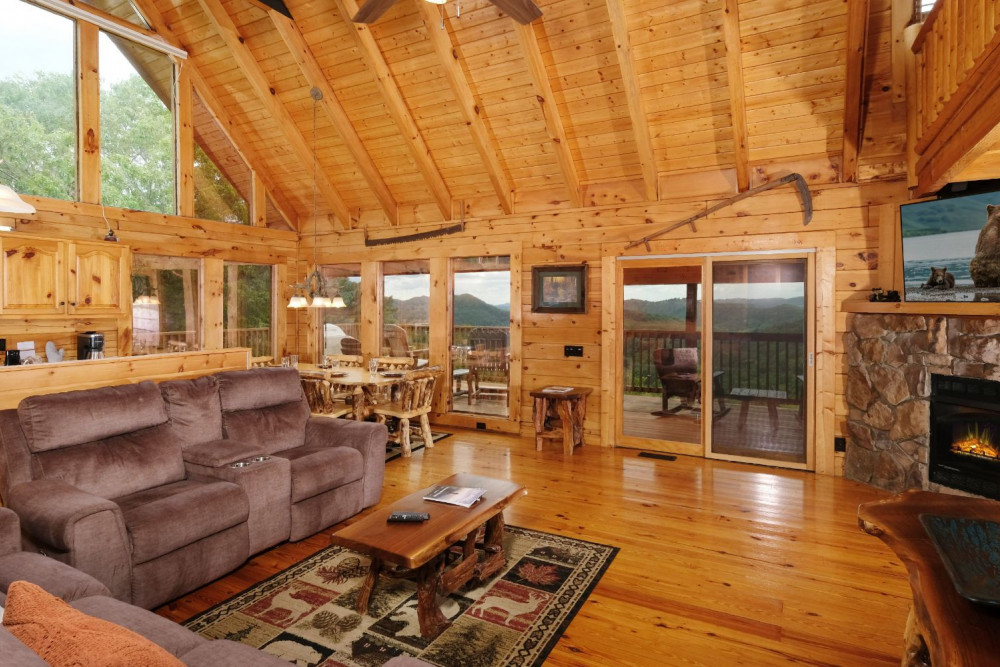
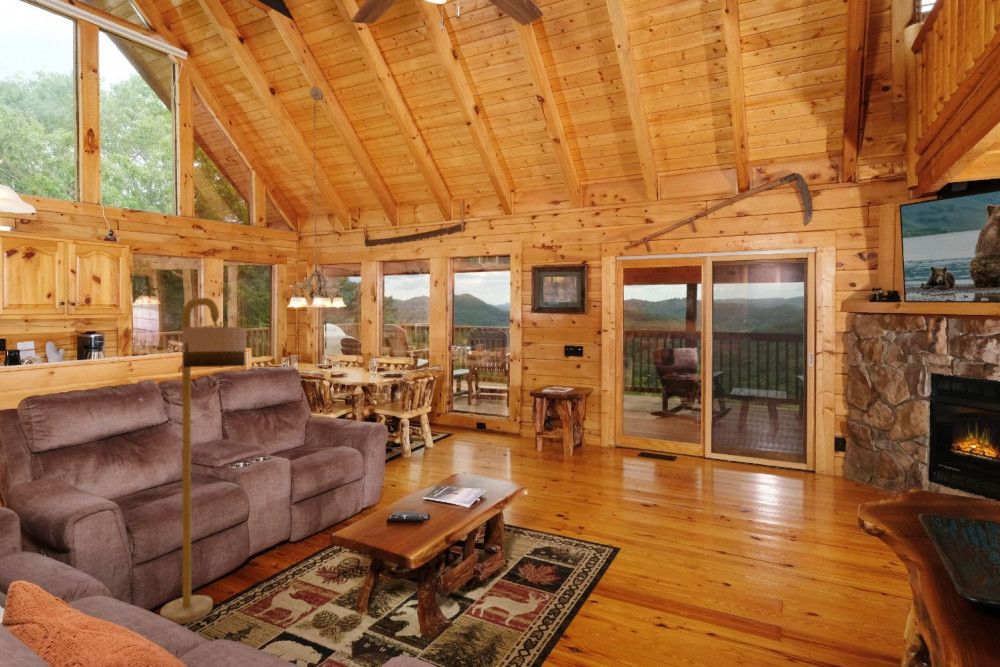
+ floor lamp [159,297,247,625]
